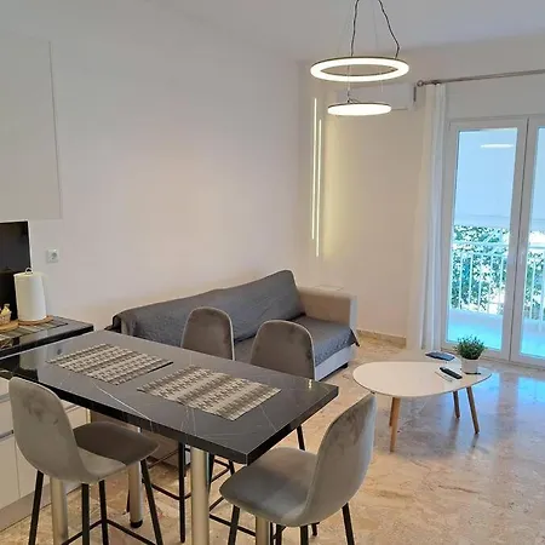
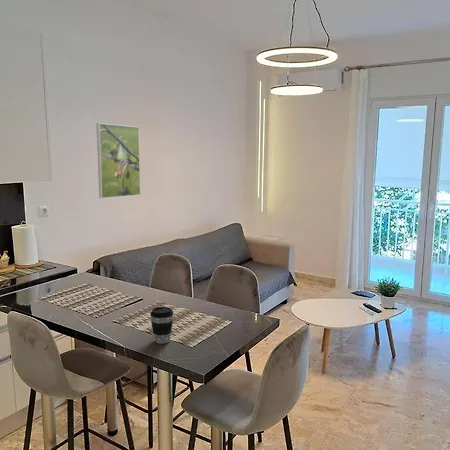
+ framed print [96,122,142,199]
+ coffee cup [149,306,175,345]
